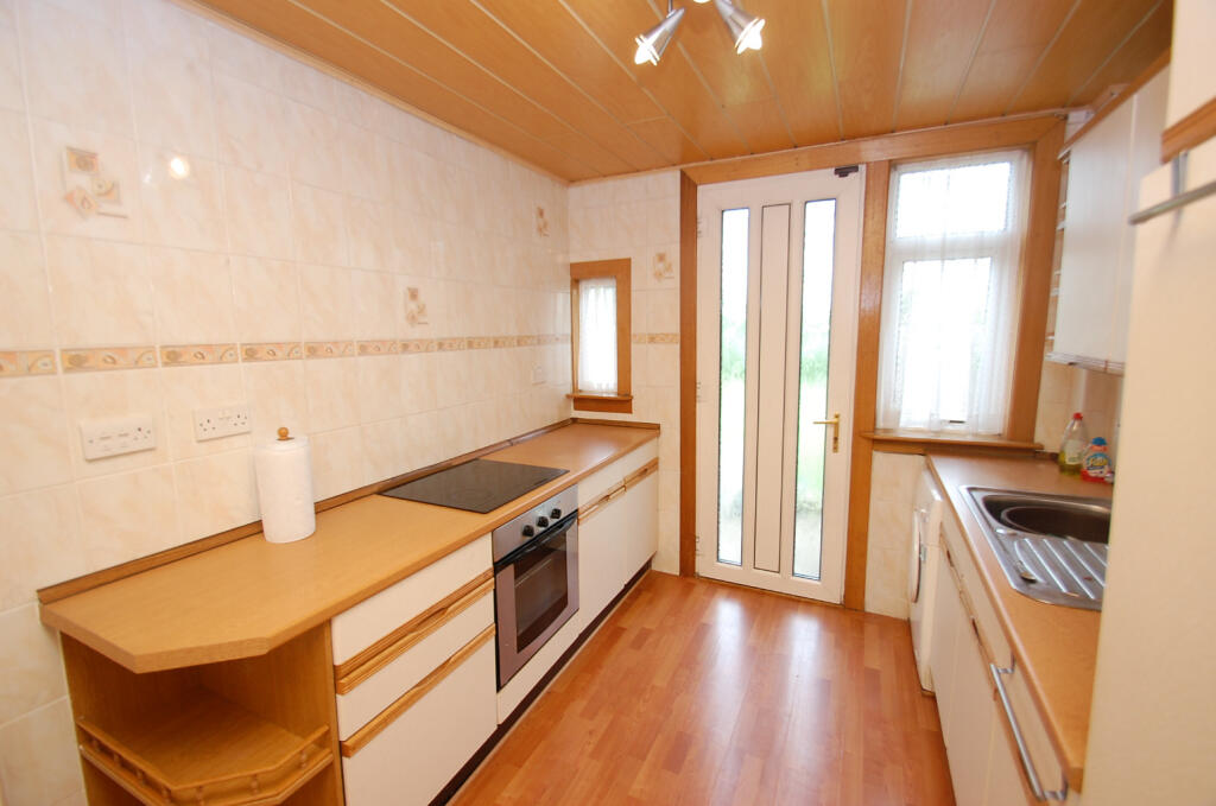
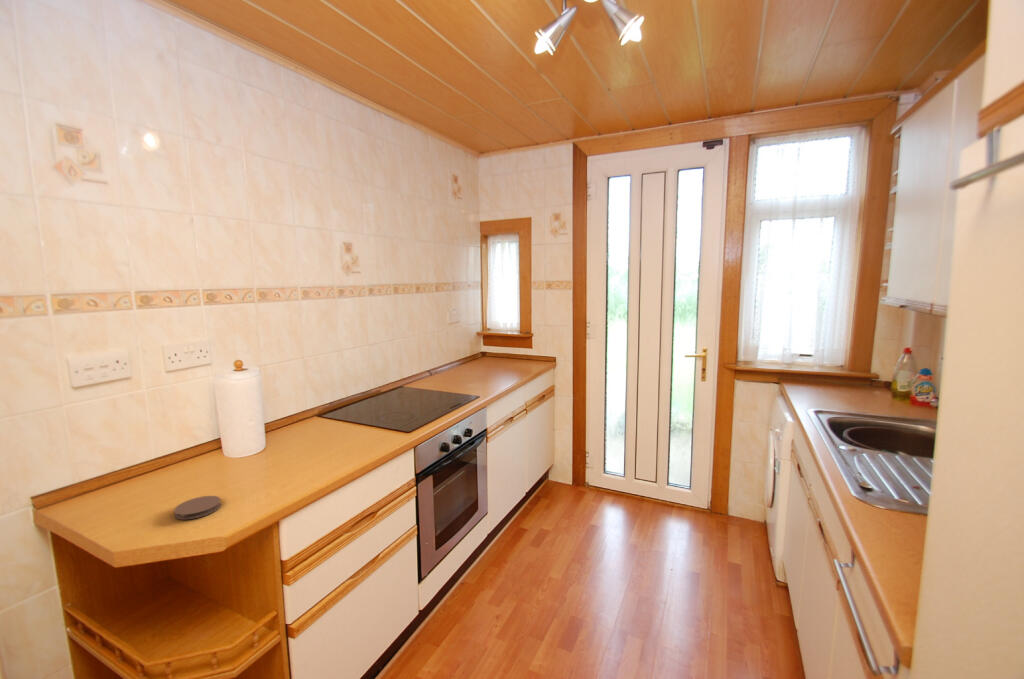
+ coaster [173,495,222,520]
